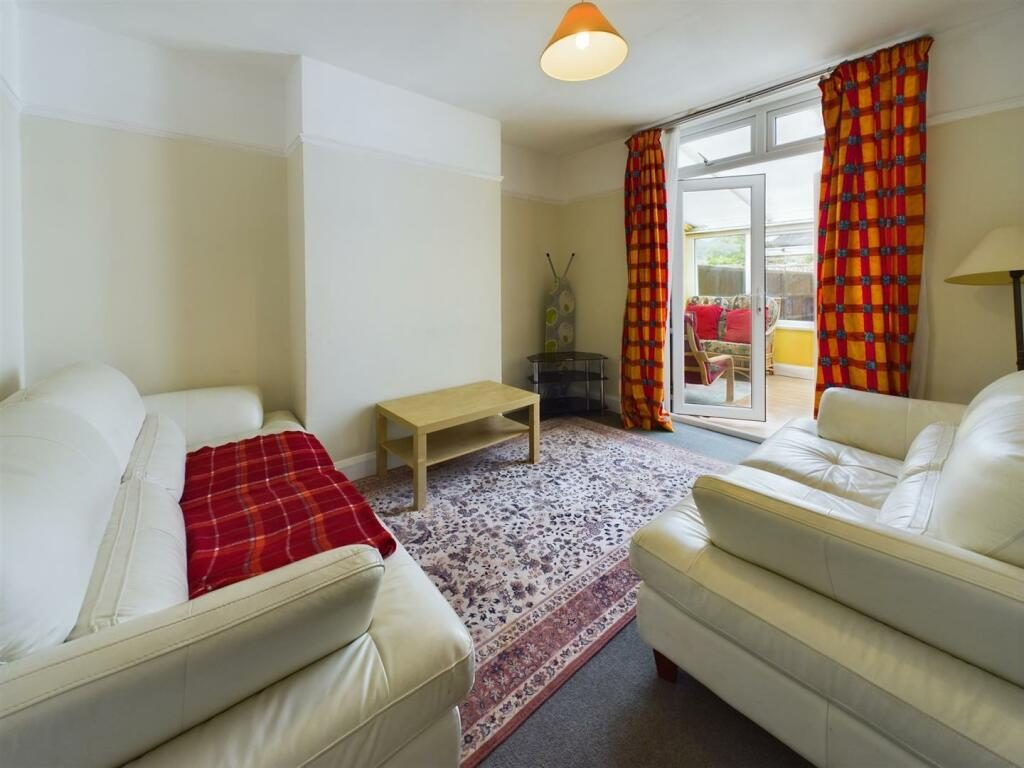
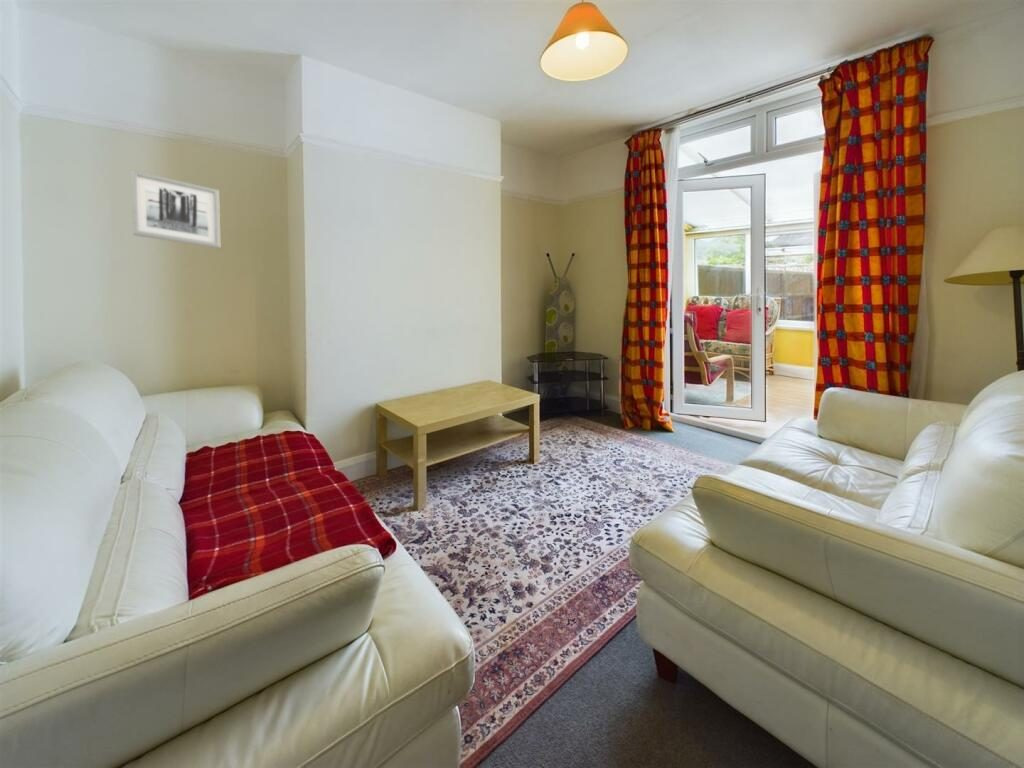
+ wall art [130,169,221,249]
